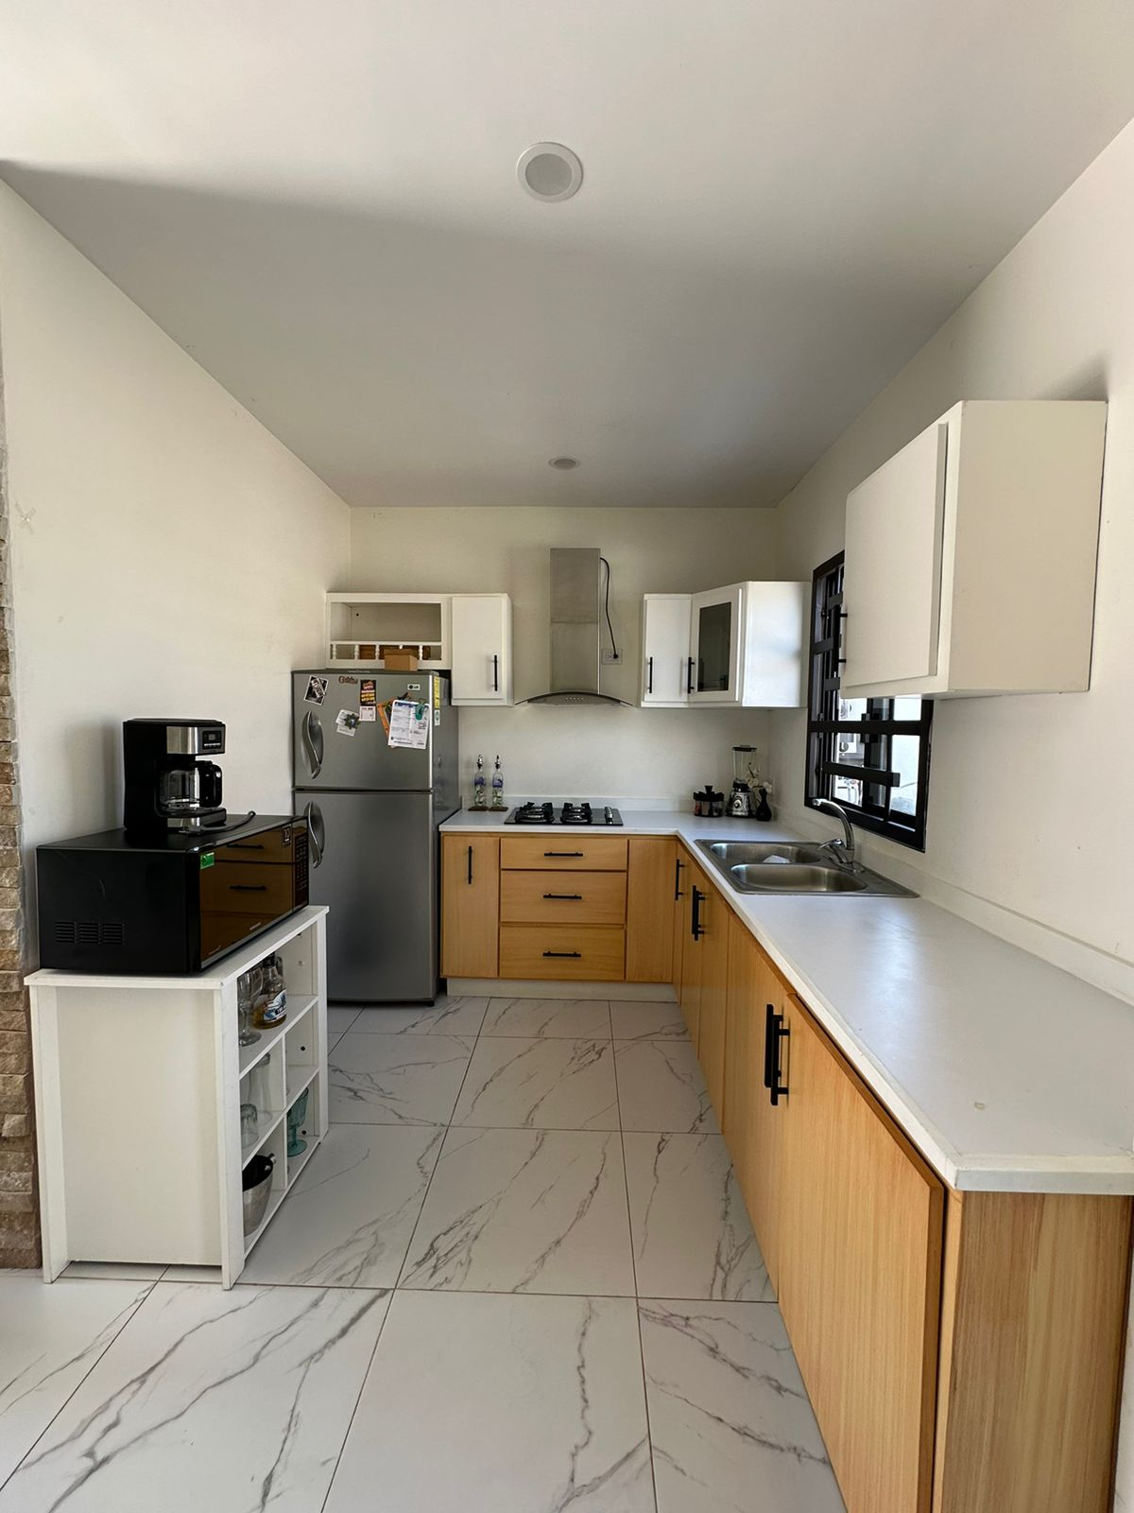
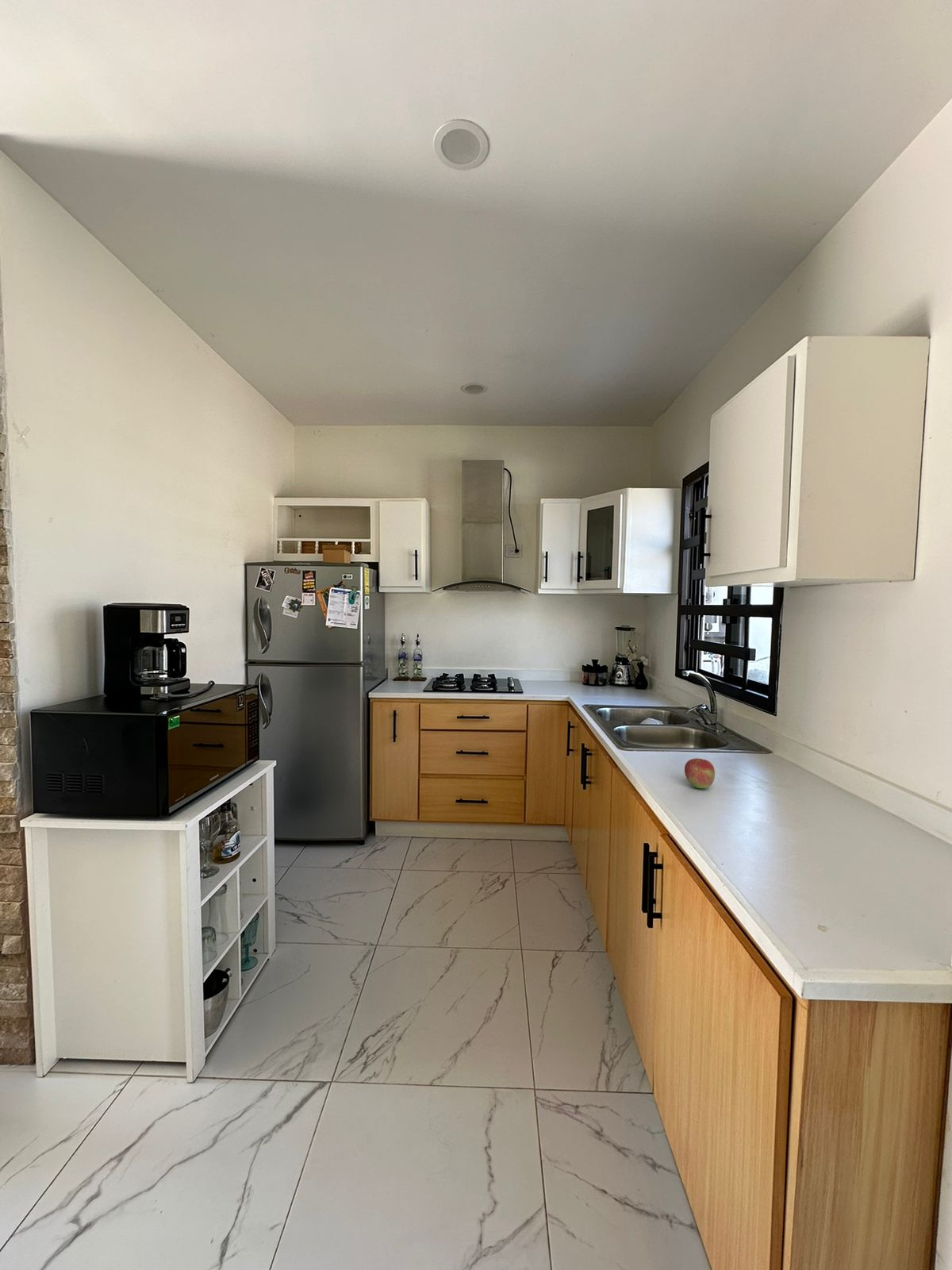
+ fruit [684,757,716,789]
